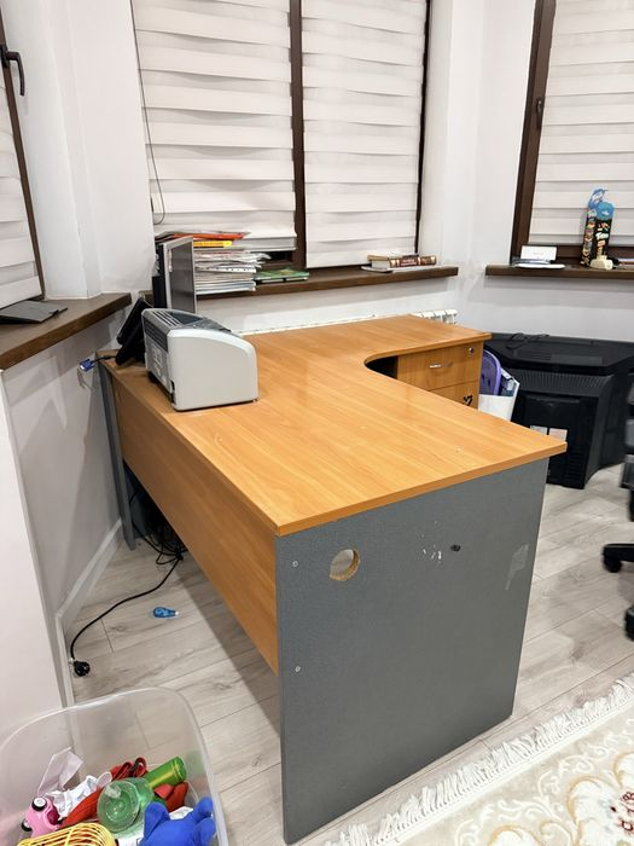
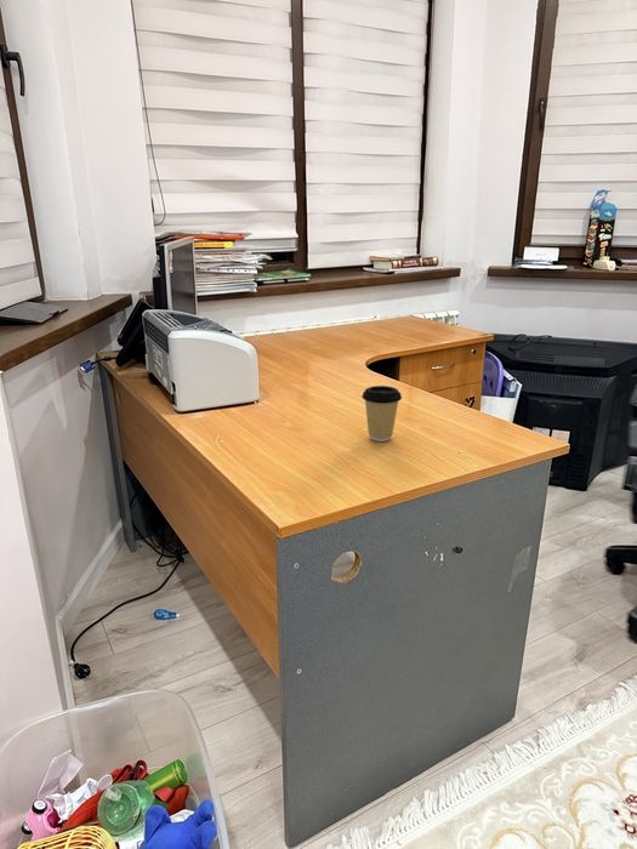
+ coffee cup [362,384,403,443]
